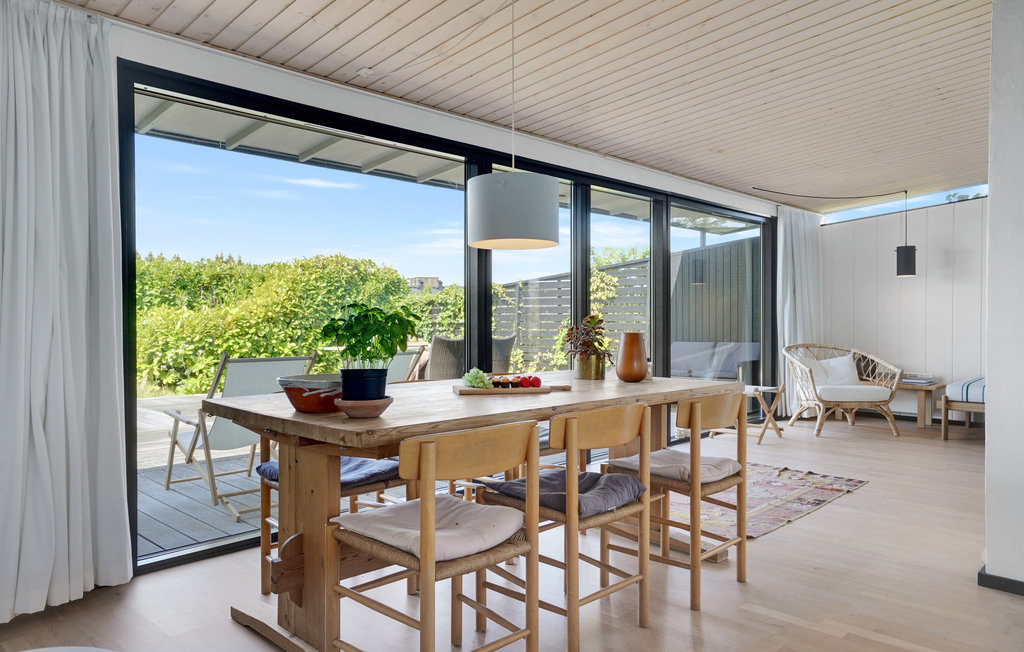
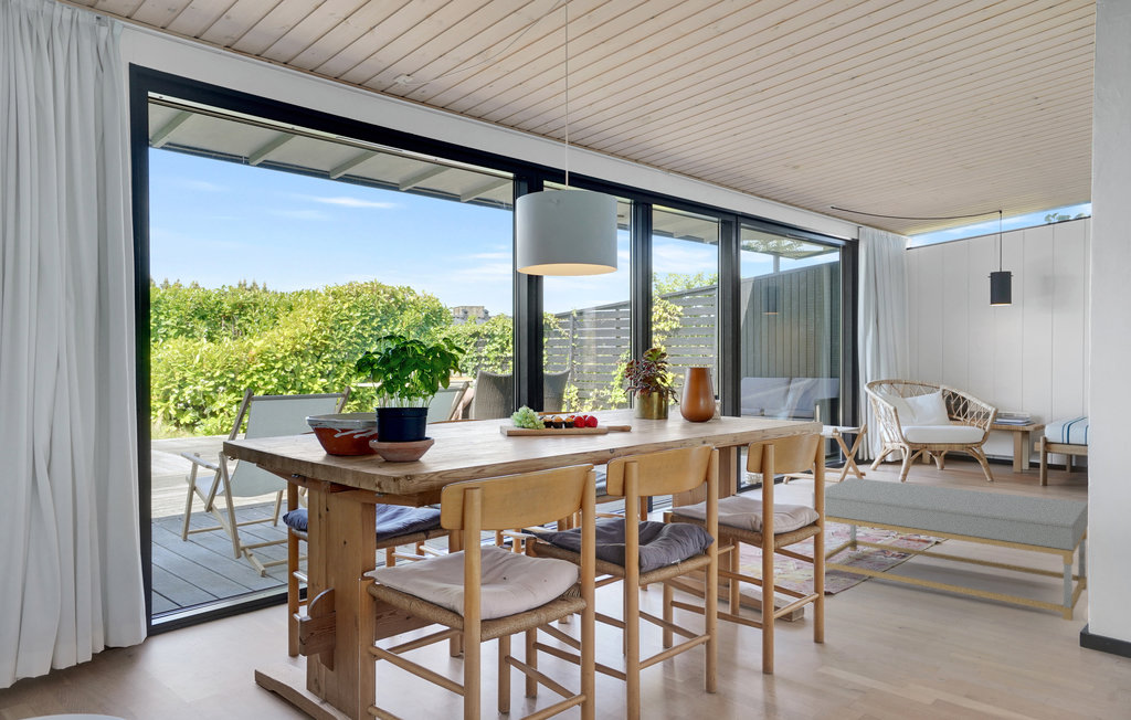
+ coffee table [811,477,1089,622]
